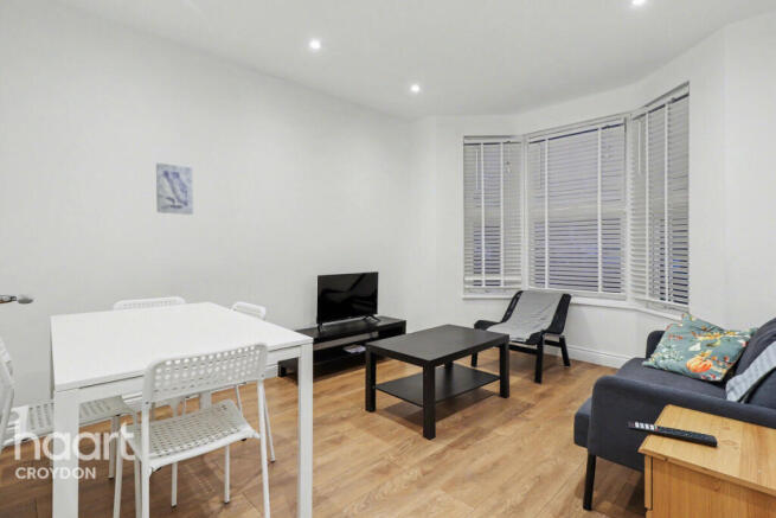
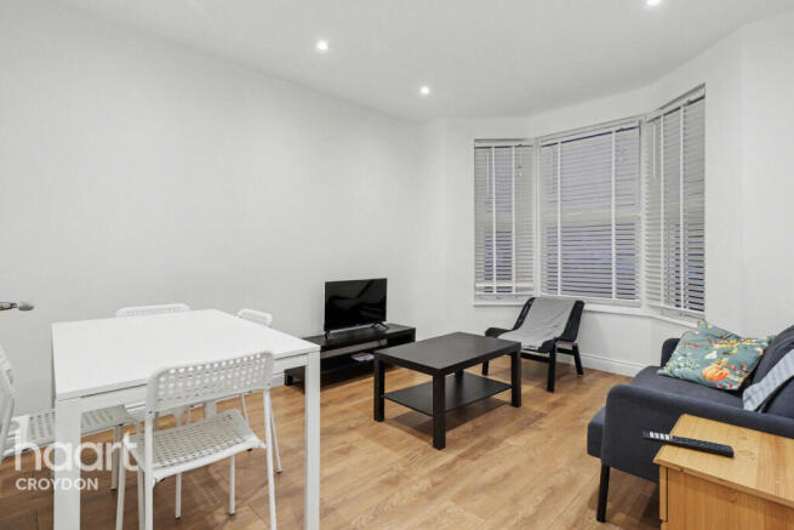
- wall art [155,161,194,216]
